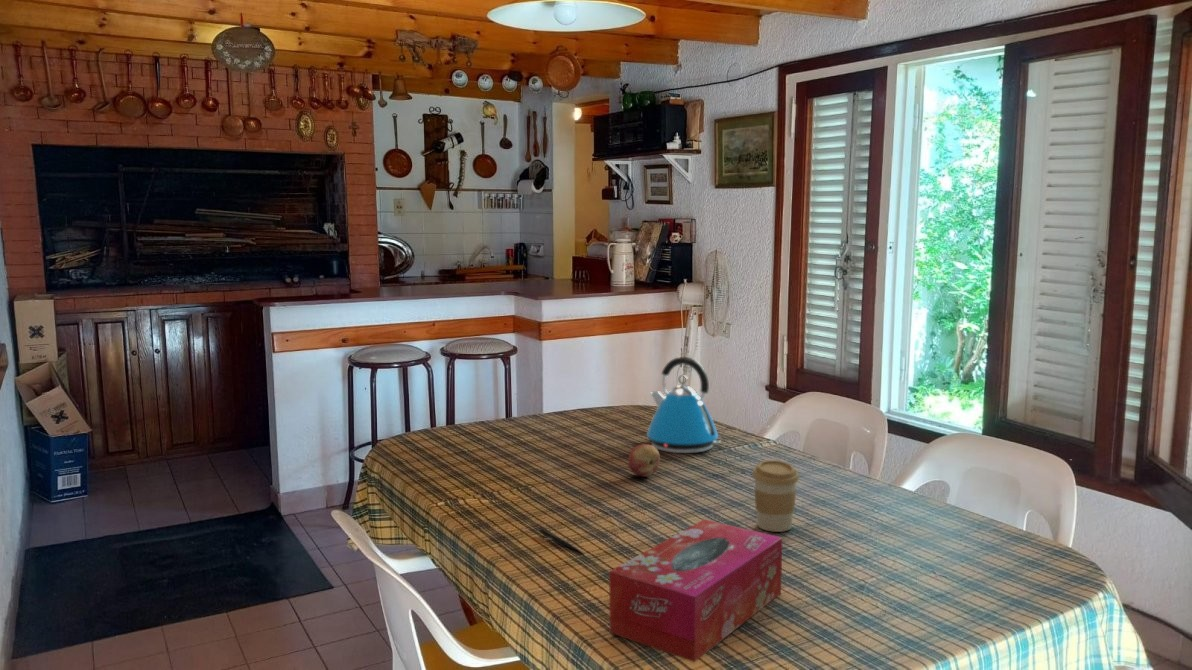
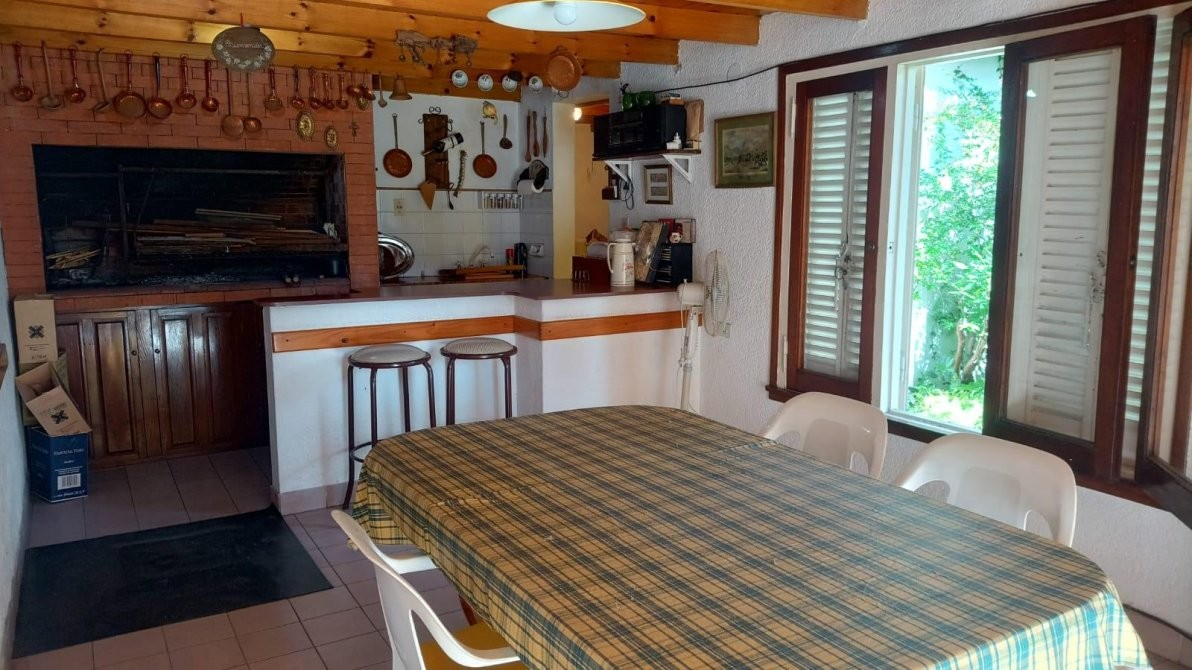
- kettle [646,356,722,454]
- pen [538,528,585,555]
- tissue box [608,518,783,663]
- fruit [627,443,660,478]
- coffee cup [752,459,800,533]
